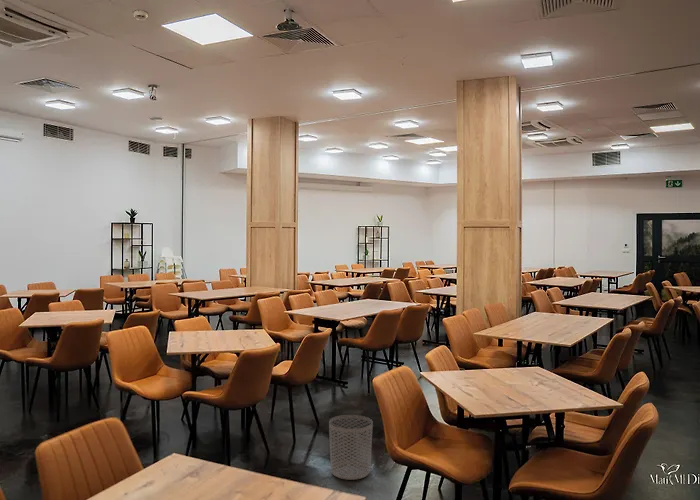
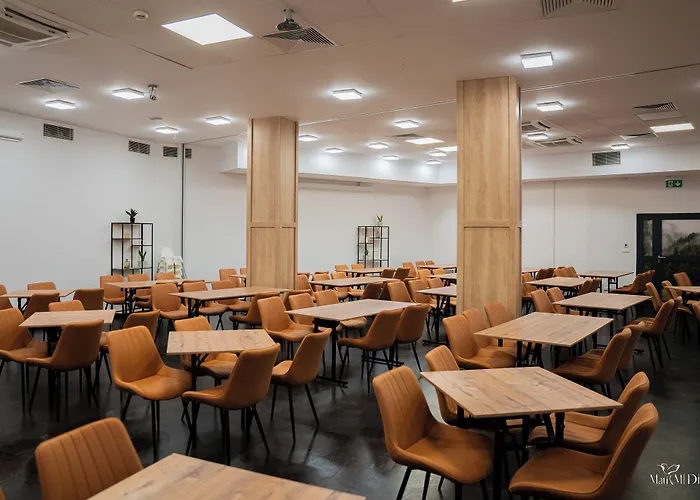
- waste bin [328,414,374,481]
